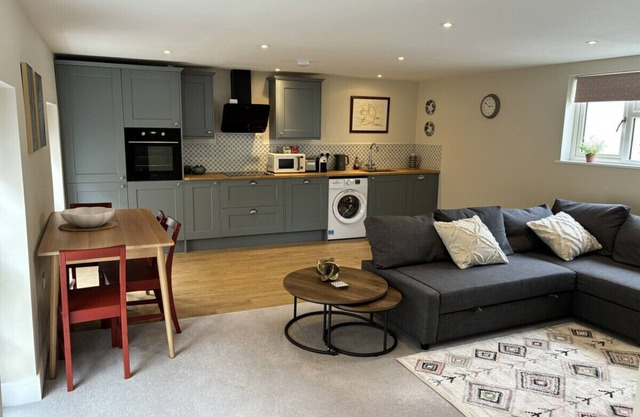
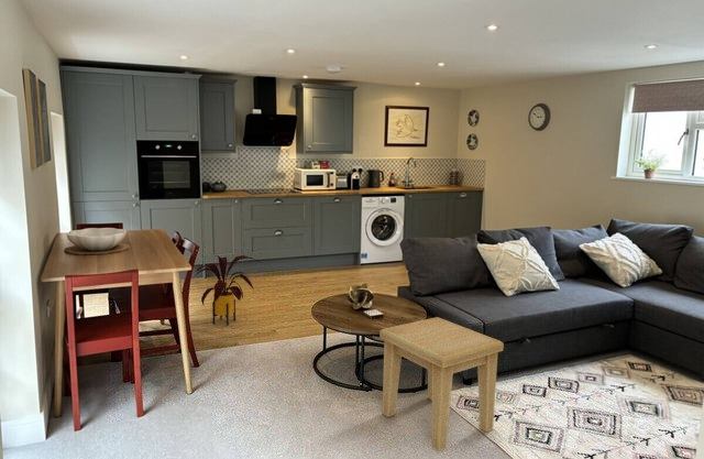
+ side table [378,316,505,452]
+ house plant [195,254,261,327]
